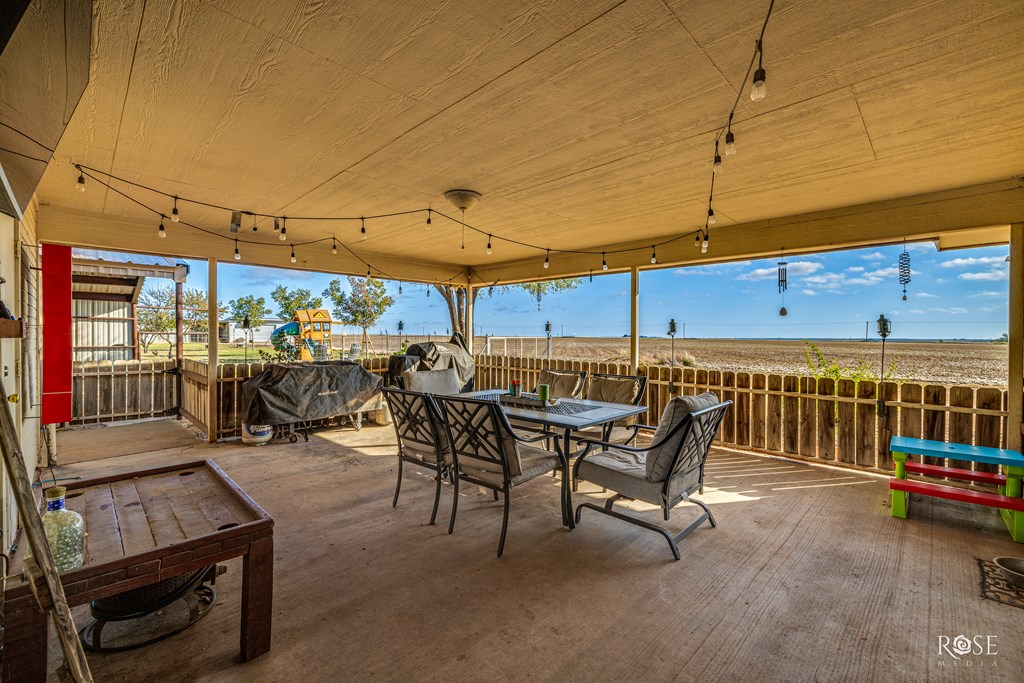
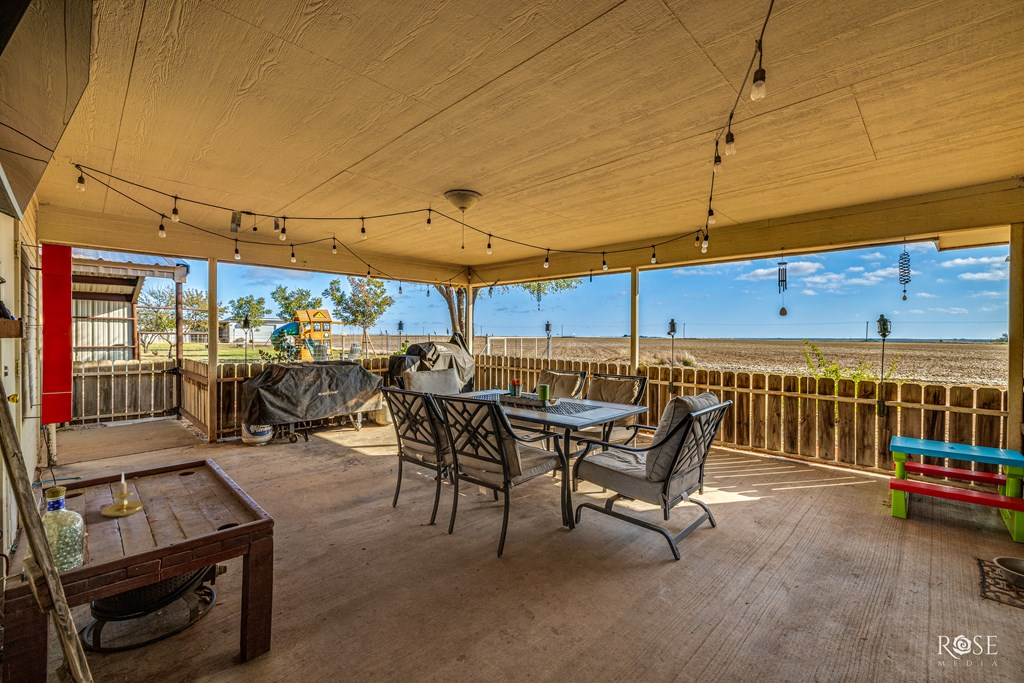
+ candle holder [100,472,145,518]
